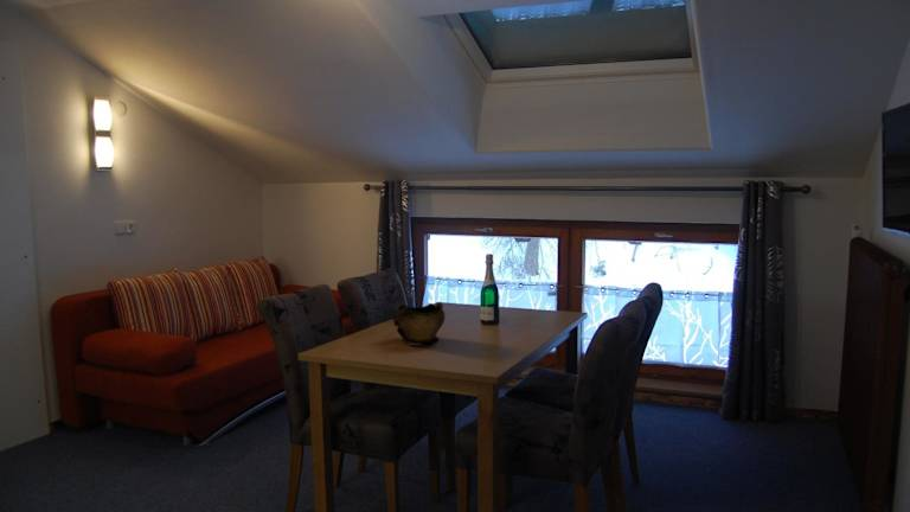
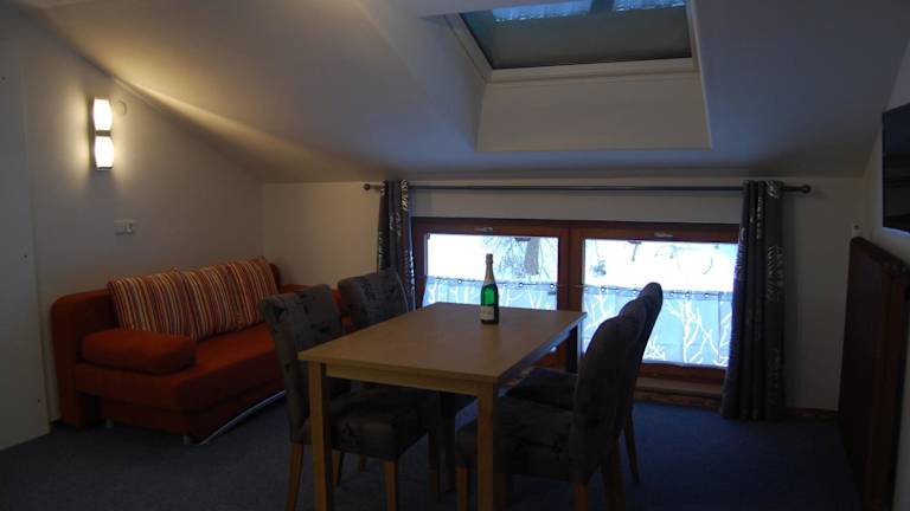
- decorative bowl [392,301,446,345]
